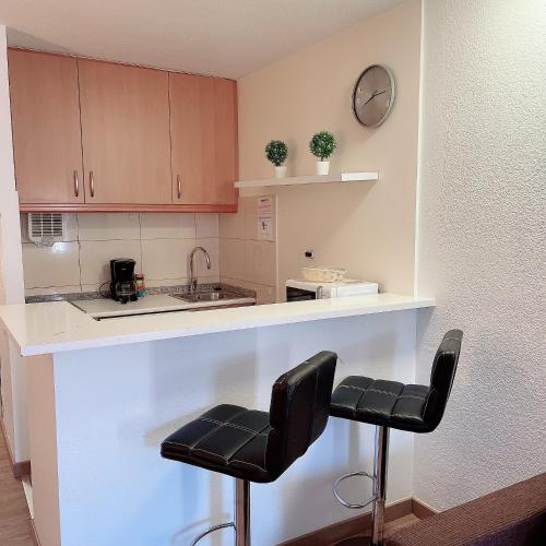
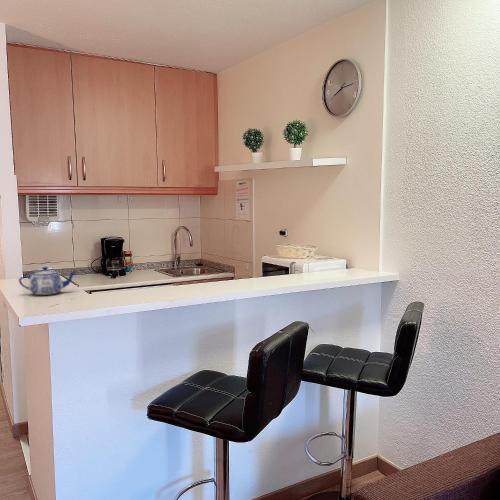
+ teapot [18,266,77,296]
